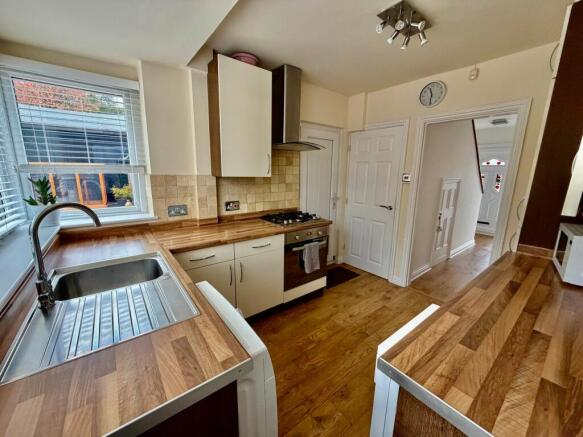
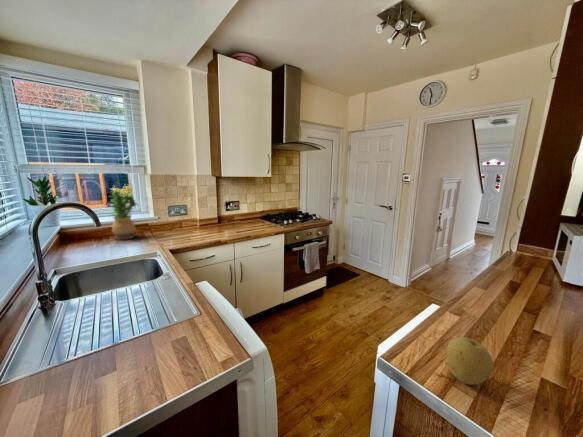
+ potted plant [108,189,139,240]
+ fruit [445,336,494,386]
